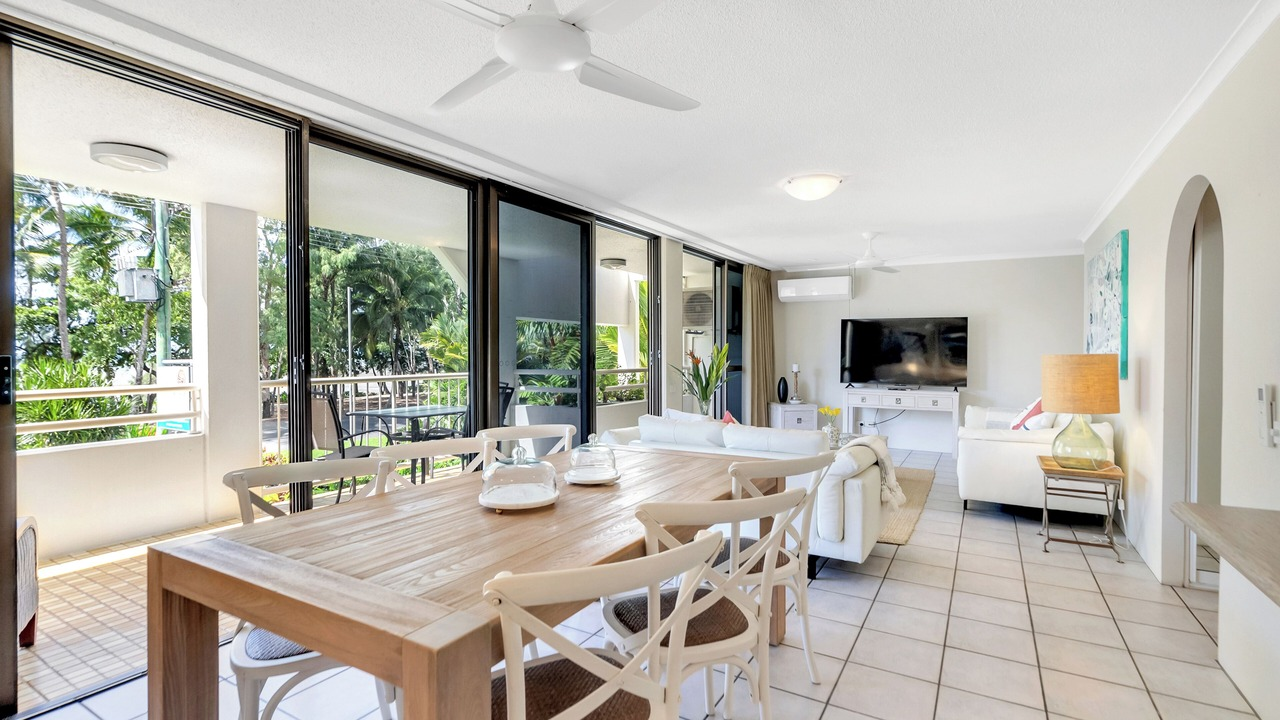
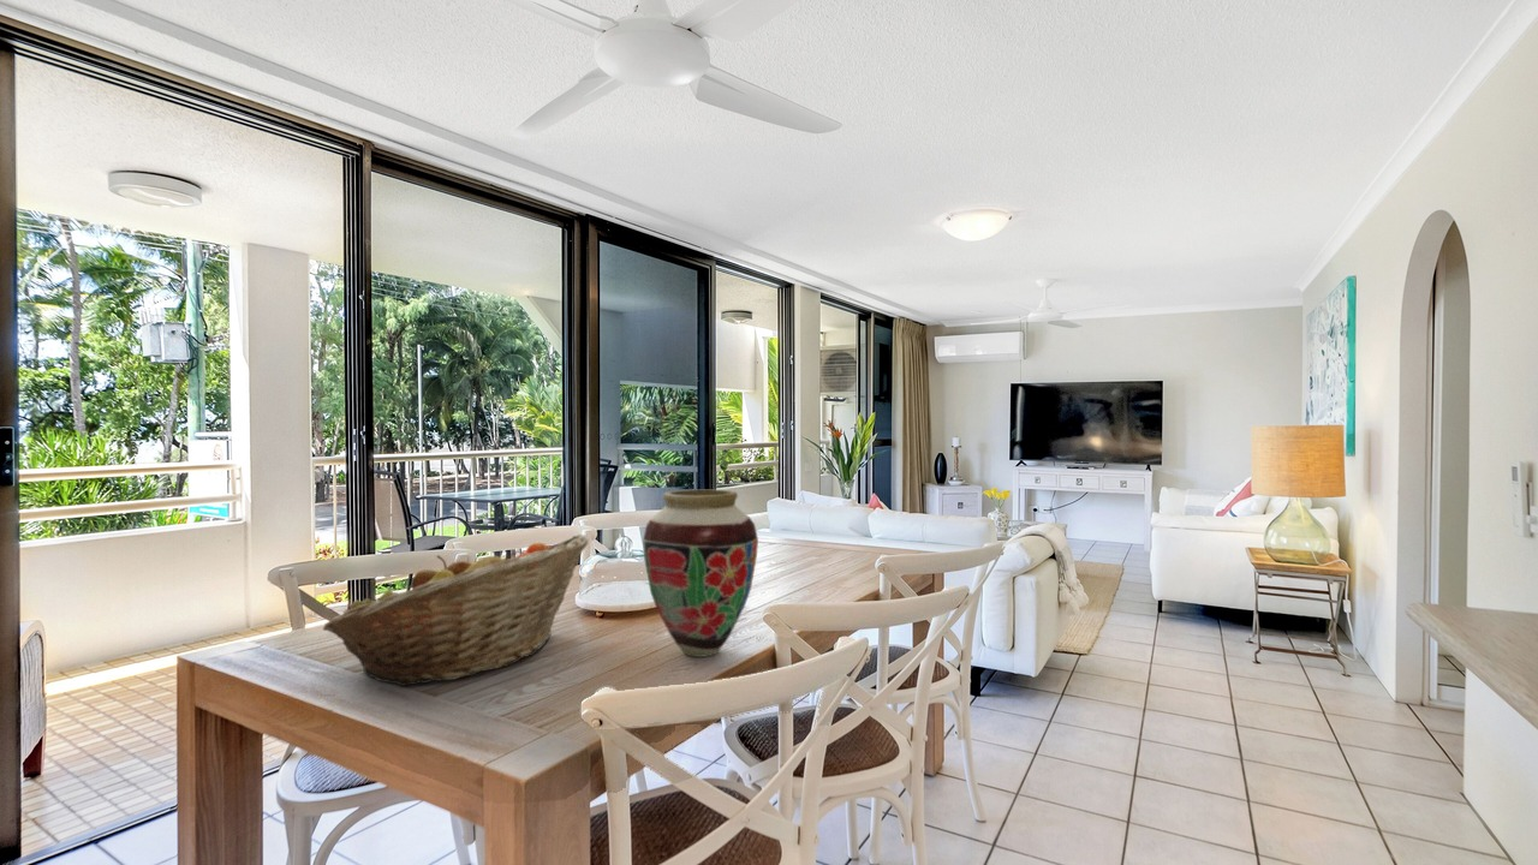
+ vase [642,489,759,658]
+ fruit basket [322,533,590,687]
